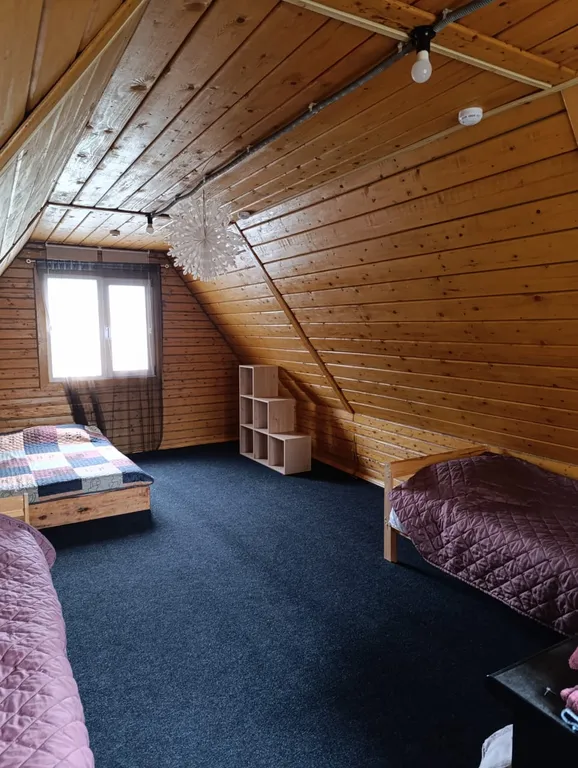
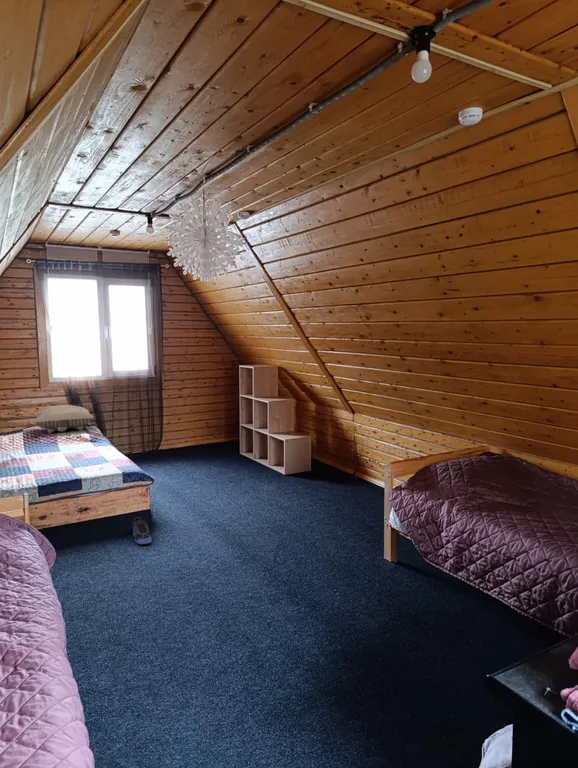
+ pillow [34,404,95,434]
+ sneaker [132,516,153,545]
